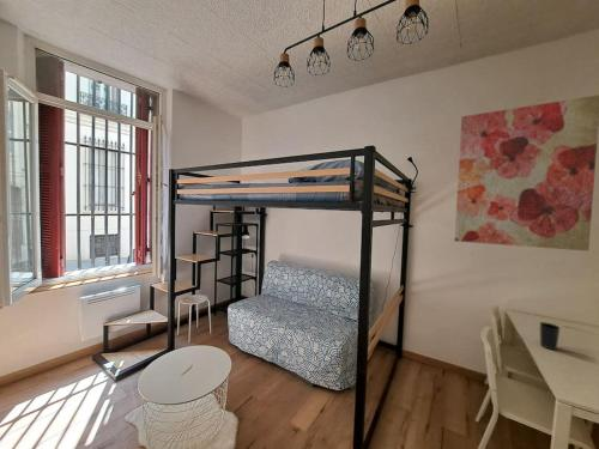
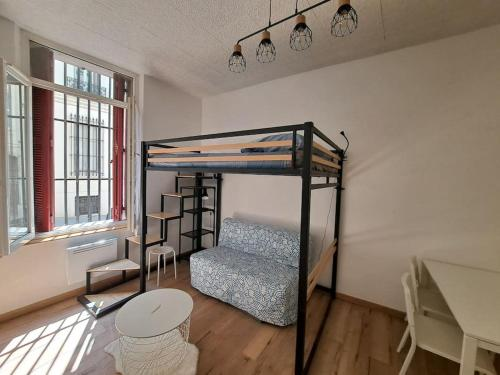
- cup [539,321,561,351]
- wall art [453,93,599,253]
